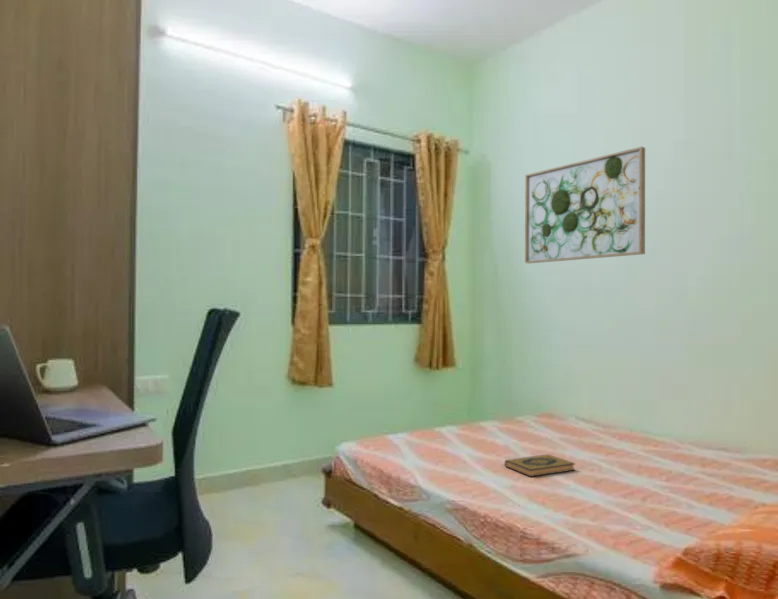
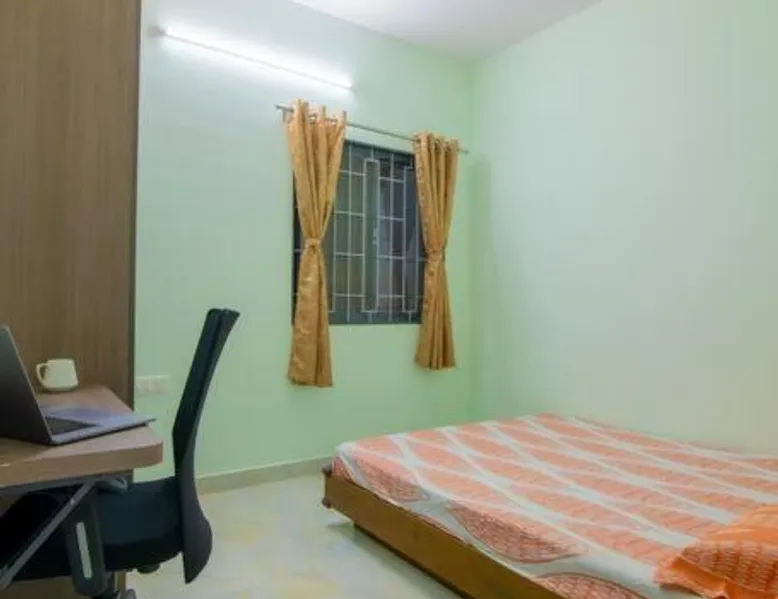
- hardback book [504,454,576,478]
- wall art [524,146,646,264]
